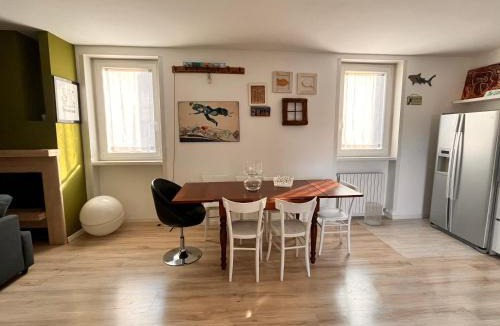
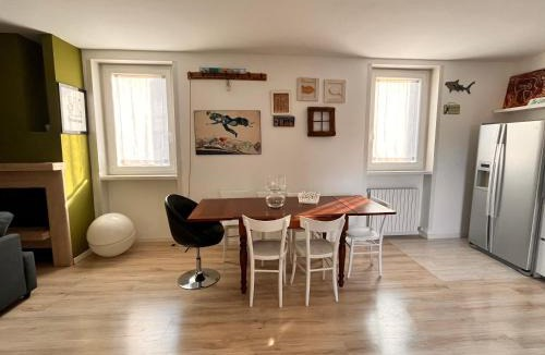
- wastebasket [363,201,384,227]
